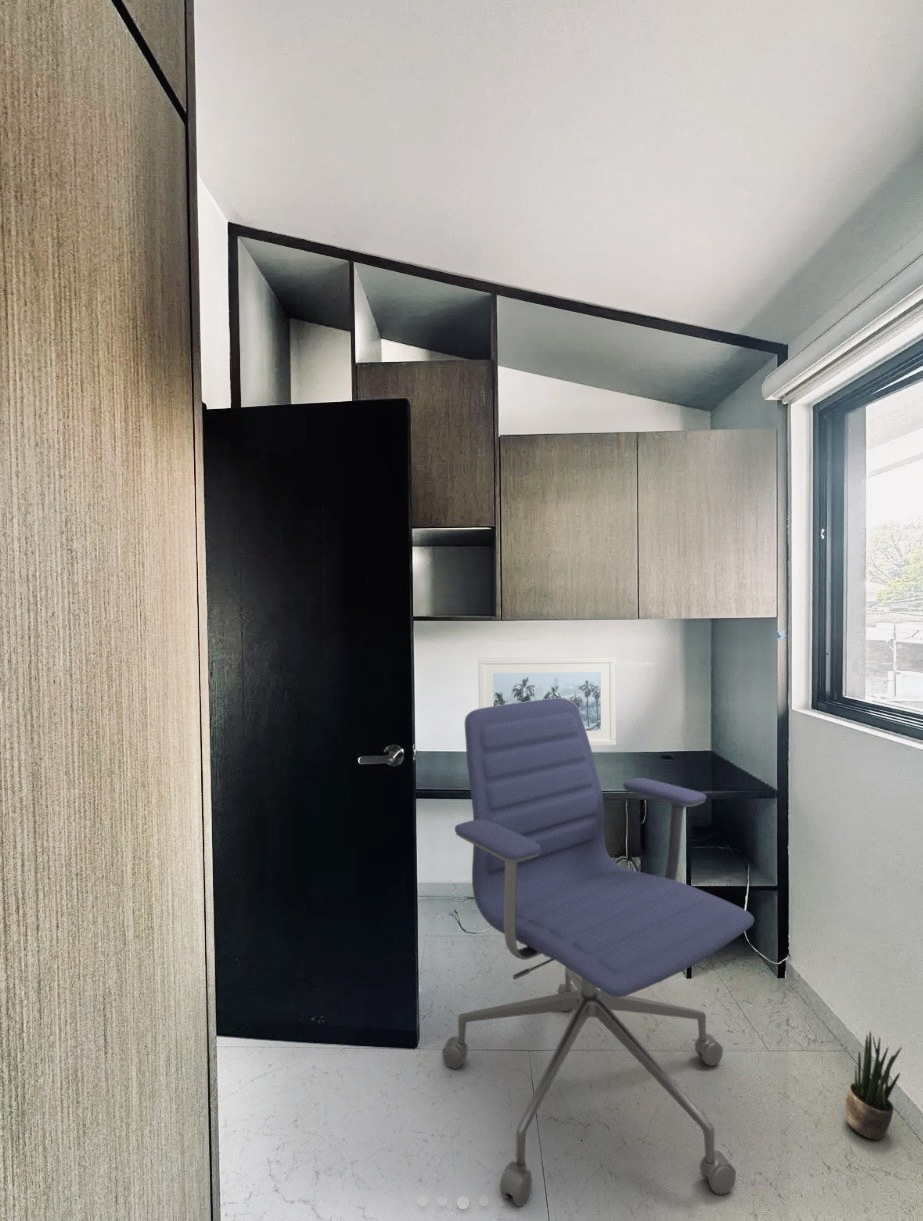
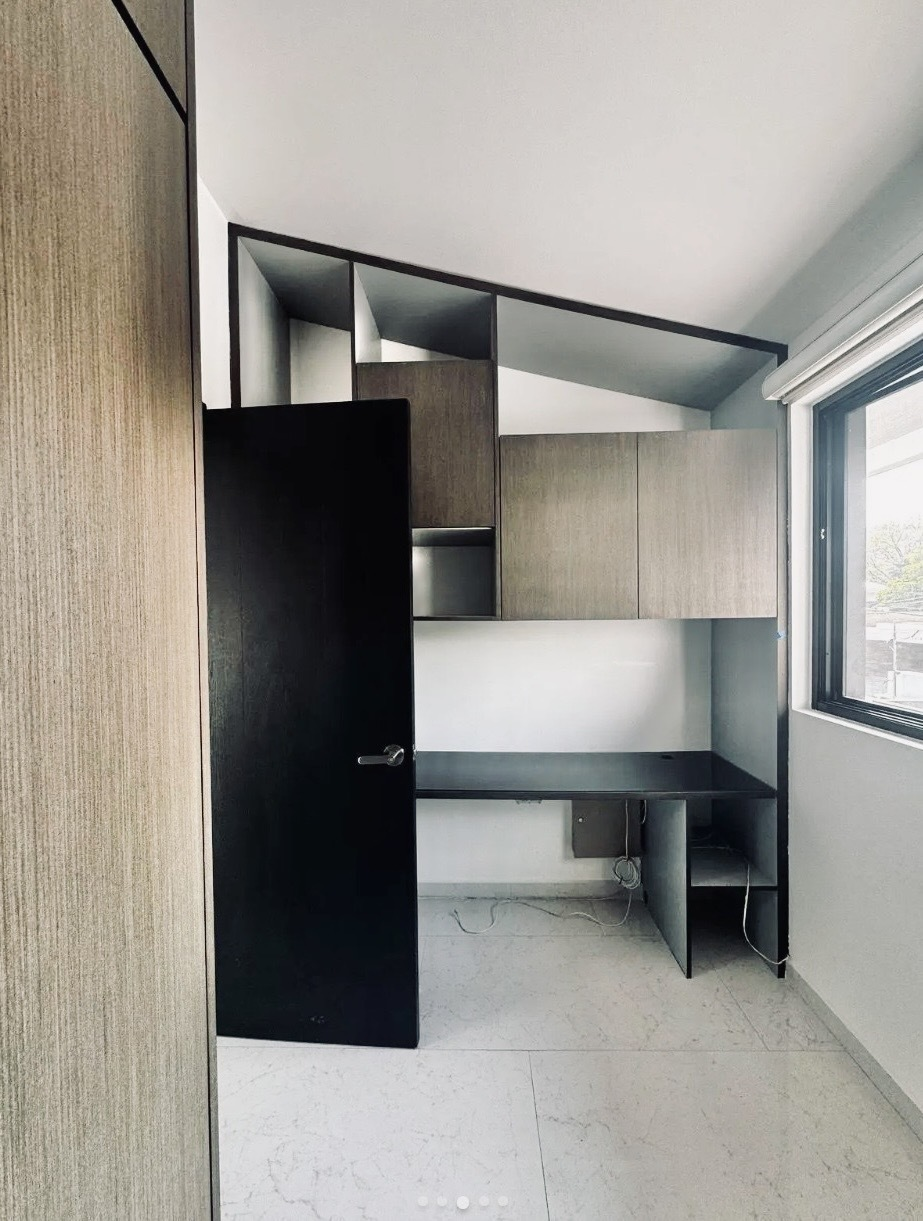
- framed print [477,656,617,746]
- potted plant [845,1030,903,1141]
- office chair [441,698,755,1207]
